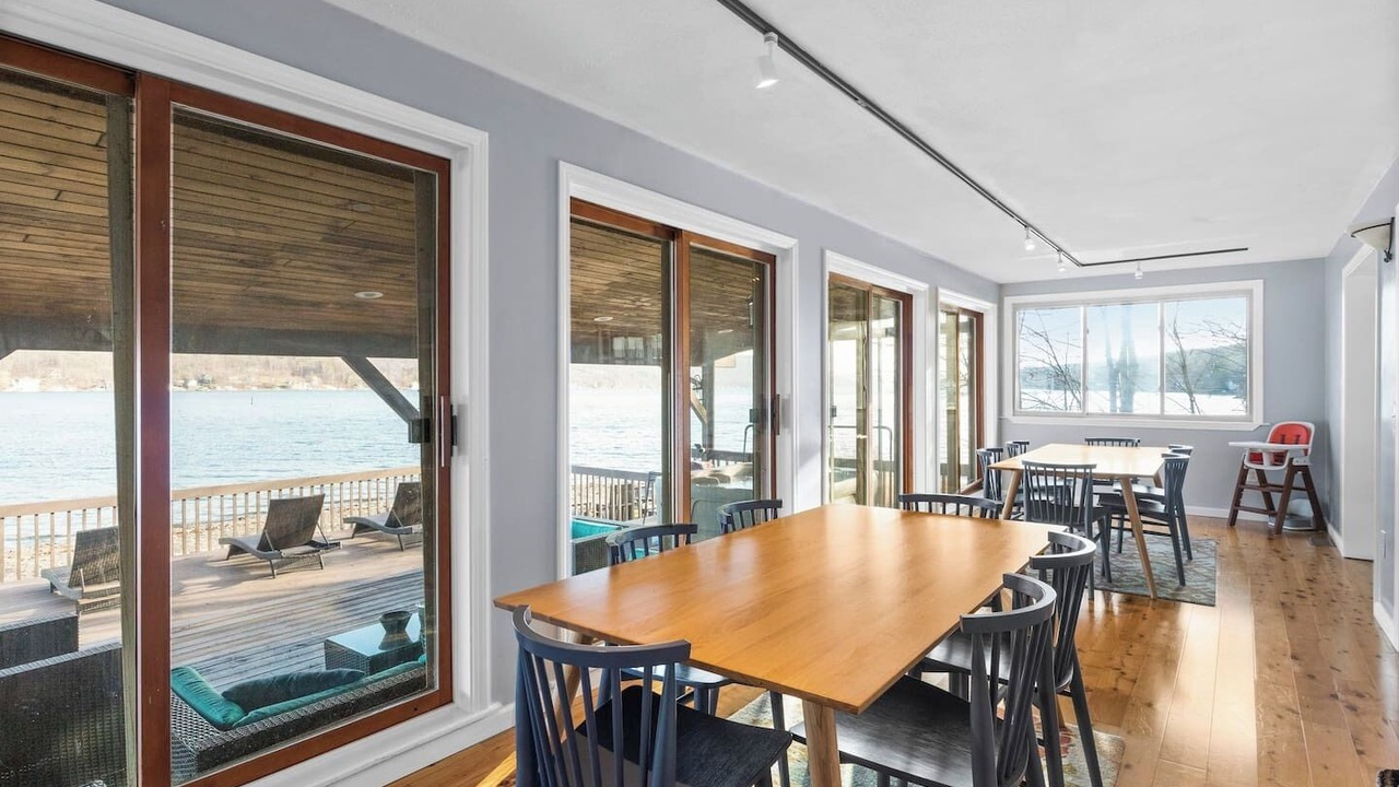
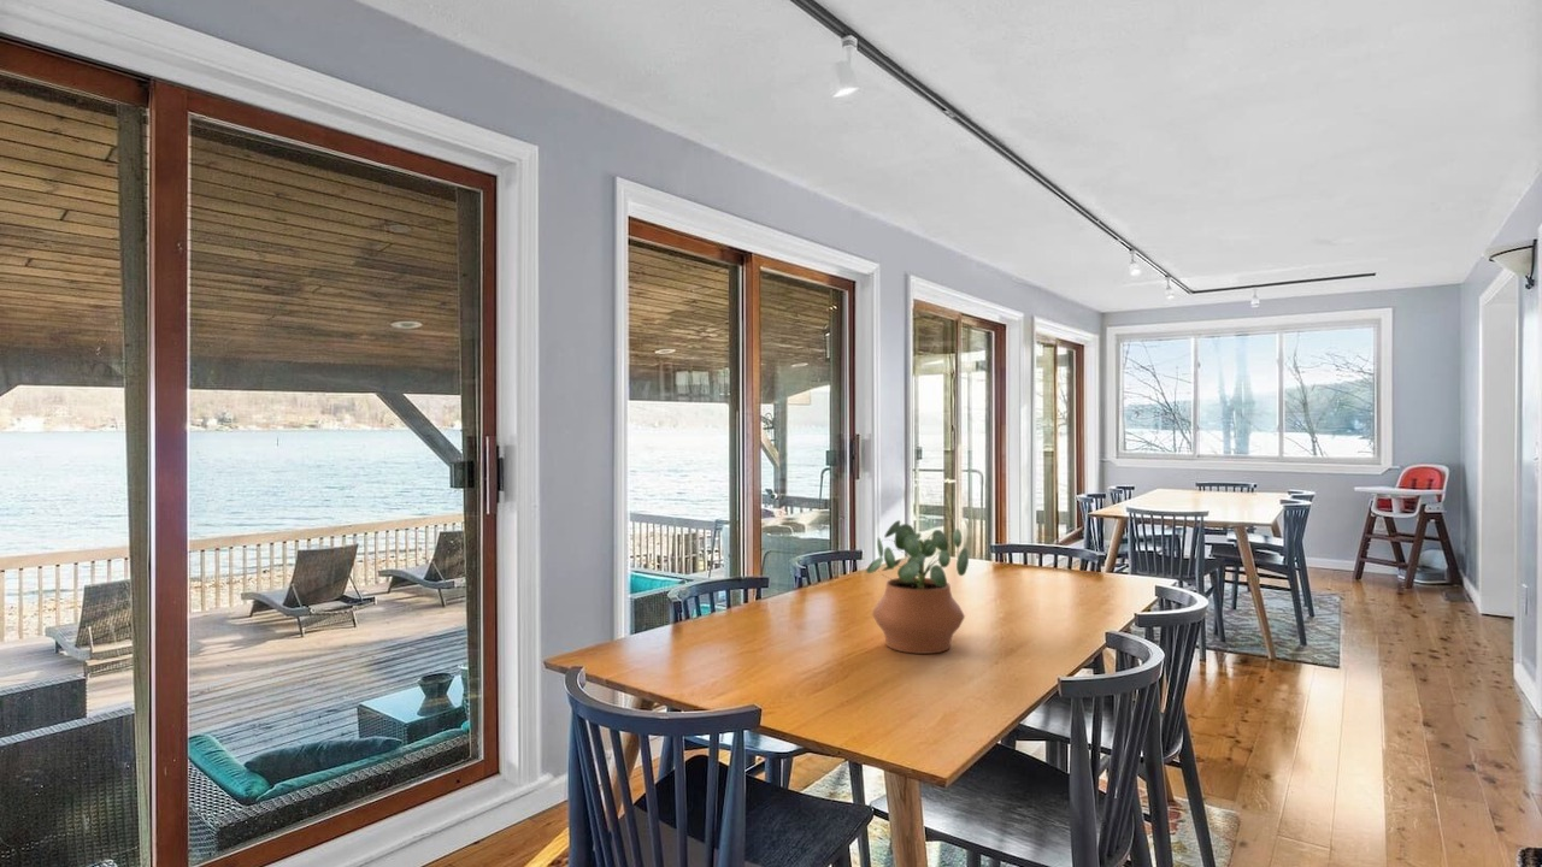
+ potted plant [865,519,970,655]
